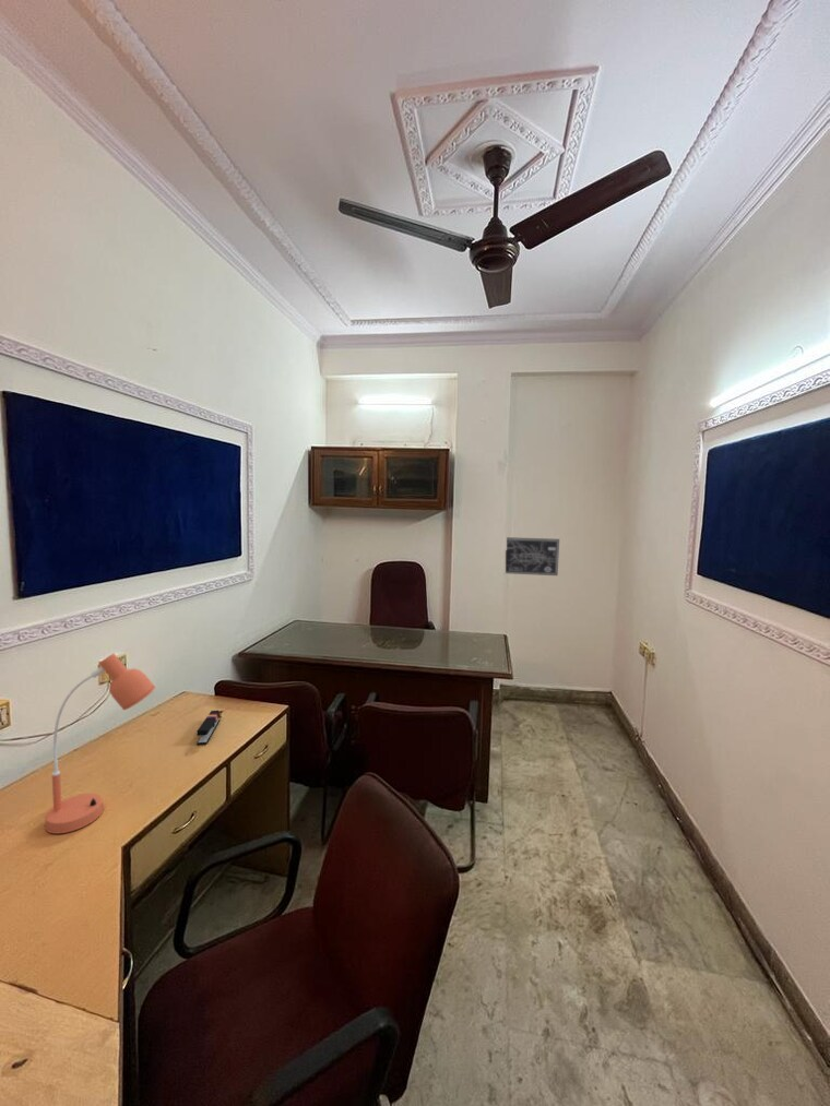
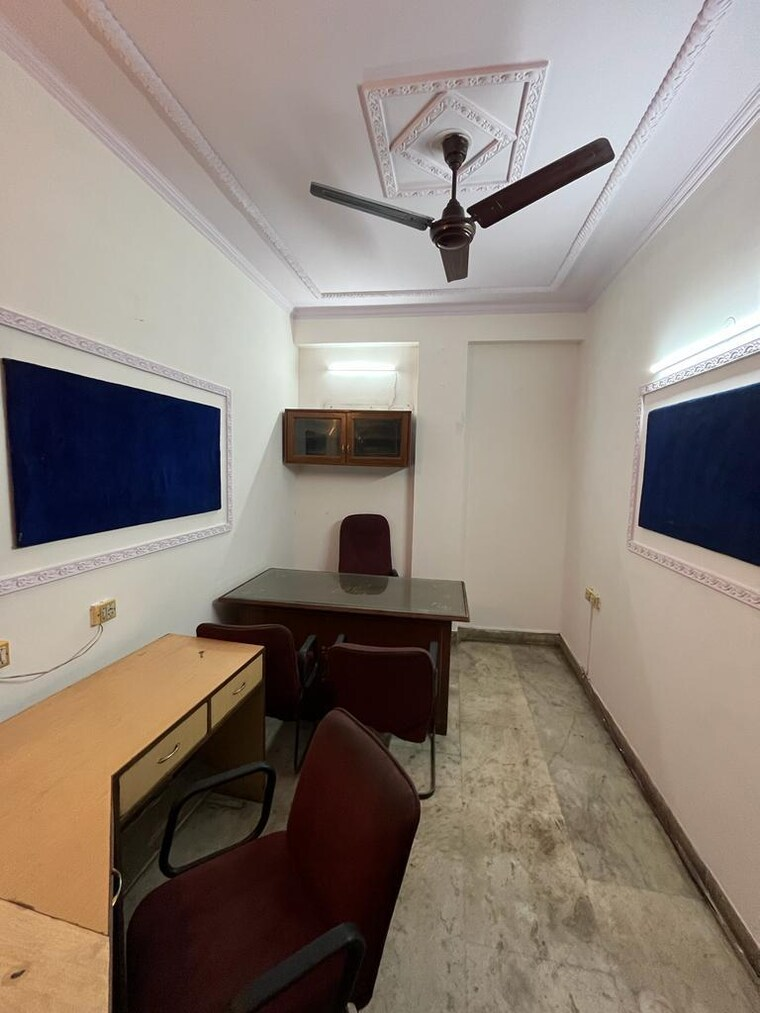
- wall art [505,536,560,576]
- desk lamp [44,653,156,834]
- stapler [195,710,222,746]
